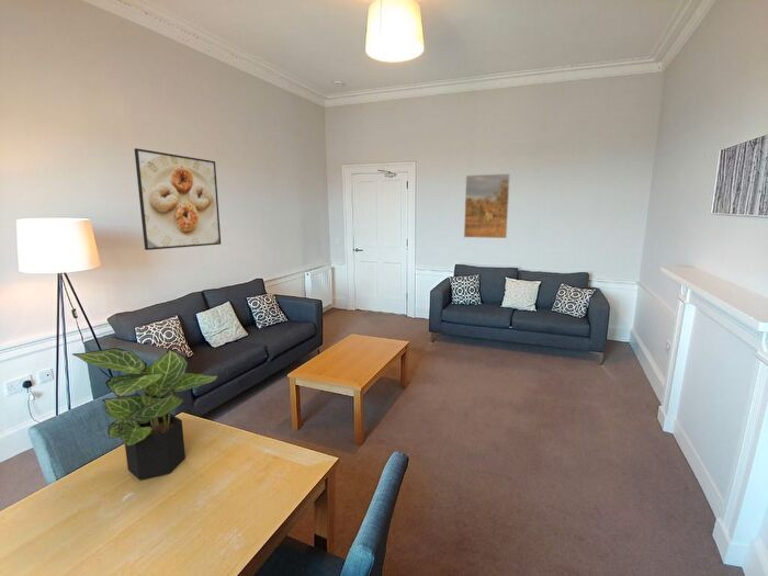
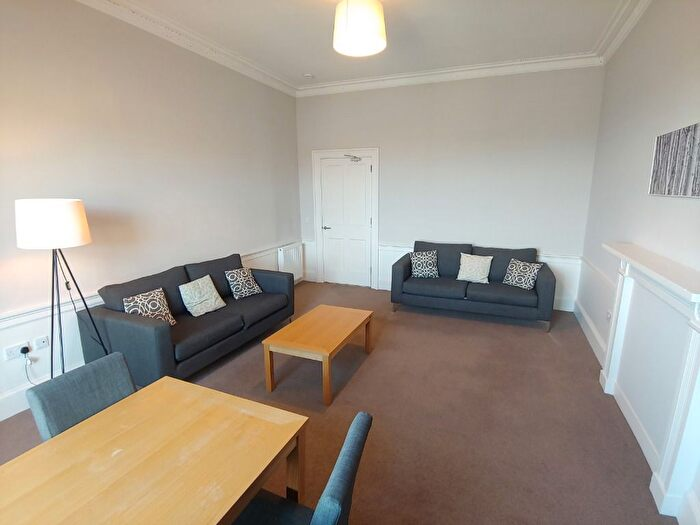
- potted plant [71,347,219,481]
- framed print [134,147,222,251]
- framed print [463,172,511,239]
